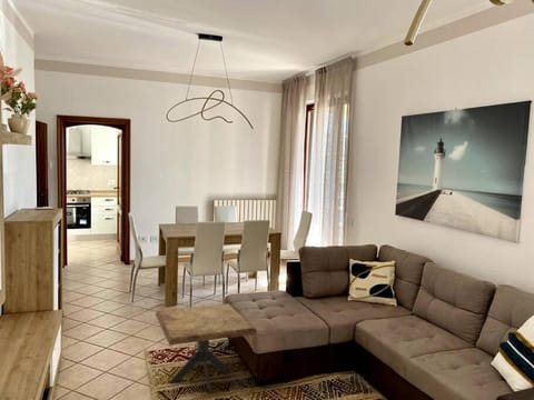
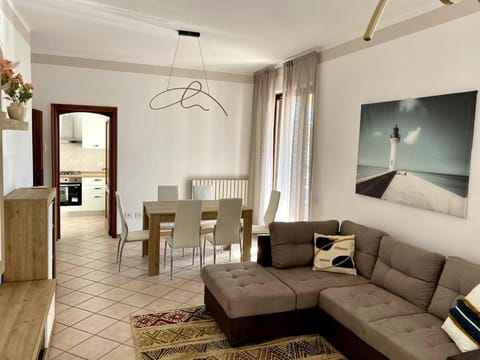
- side table [155,302,258,394]
